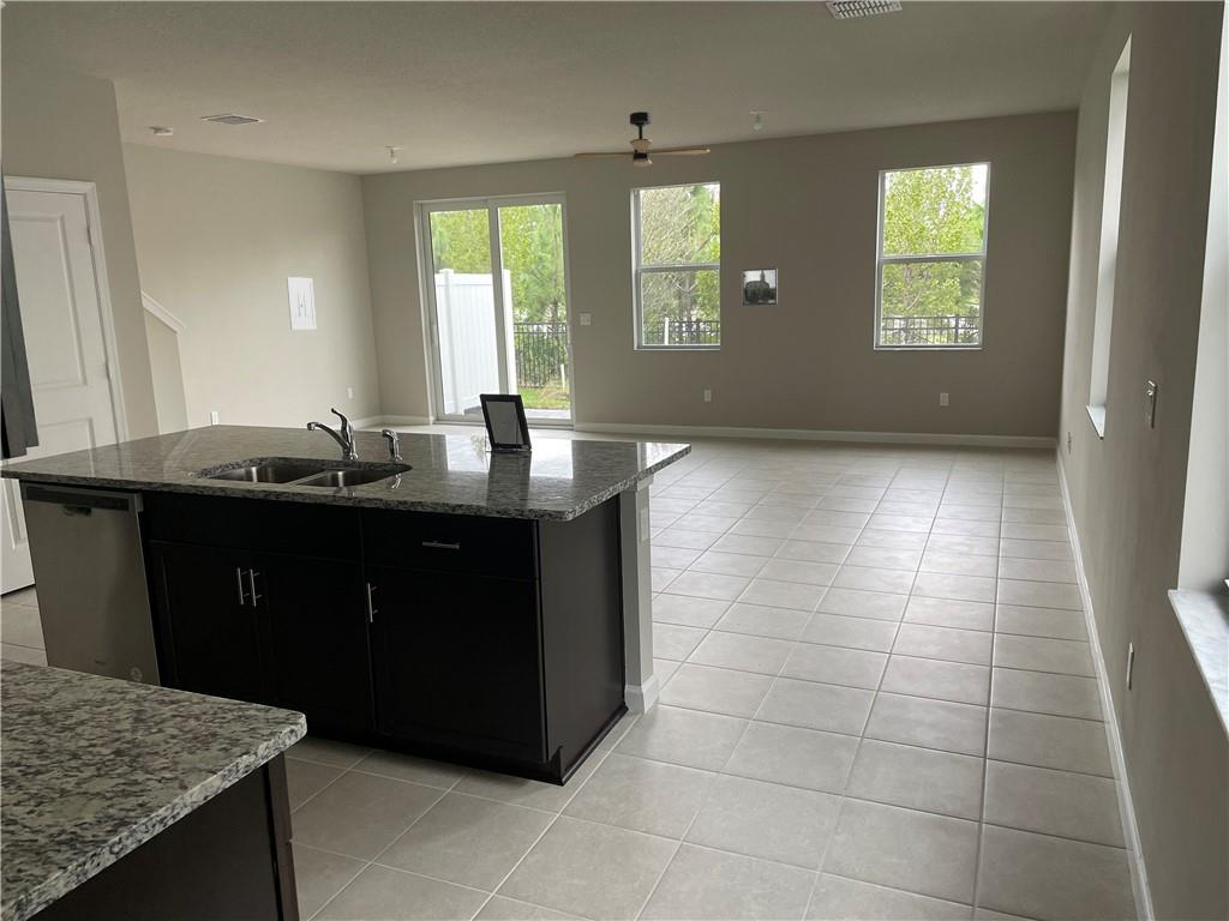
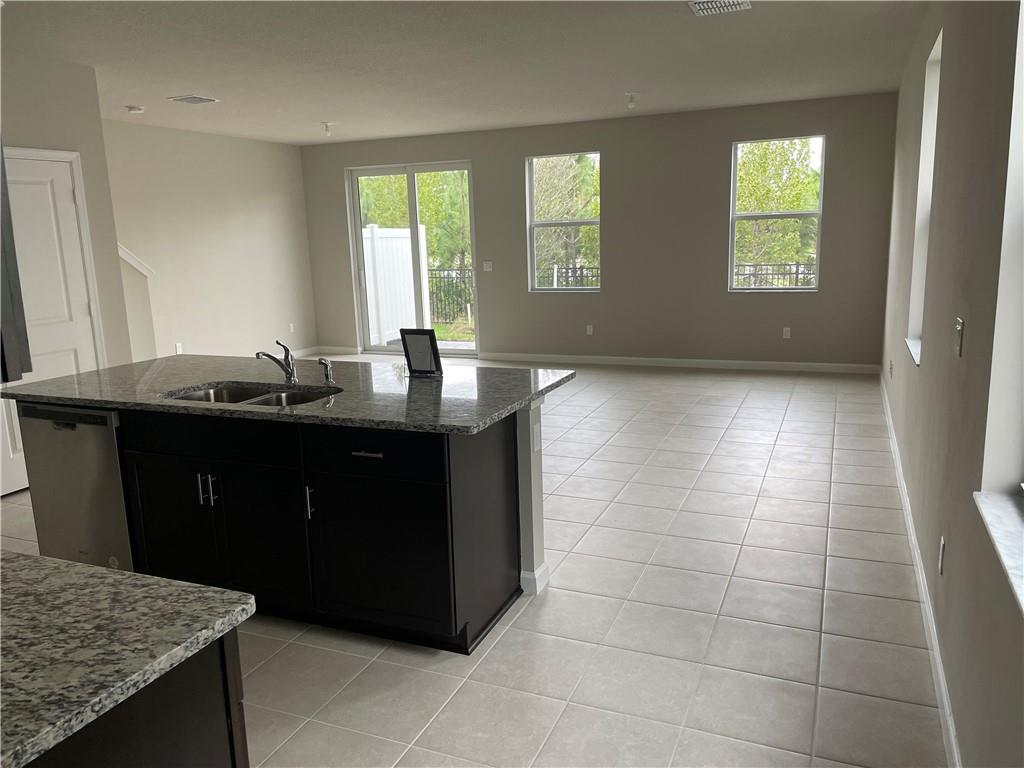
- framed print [741,266,779,307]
- ceiling fan [572,110,711,168]
- wall art [286,276,317,331]
